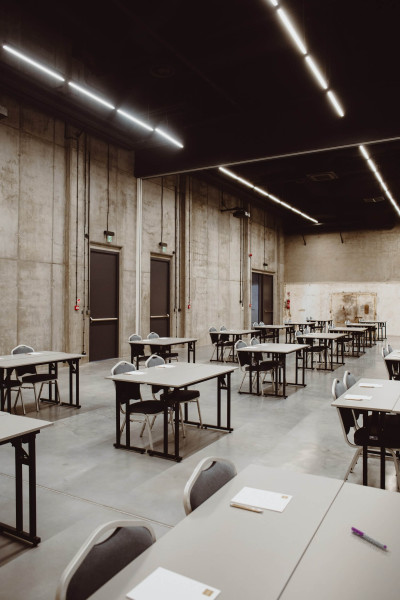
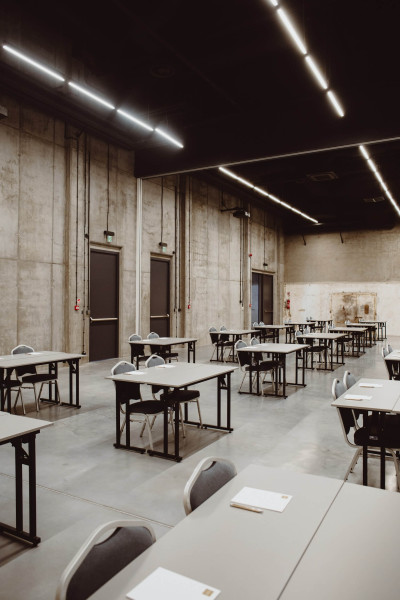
- pen [350,526,388,550]
